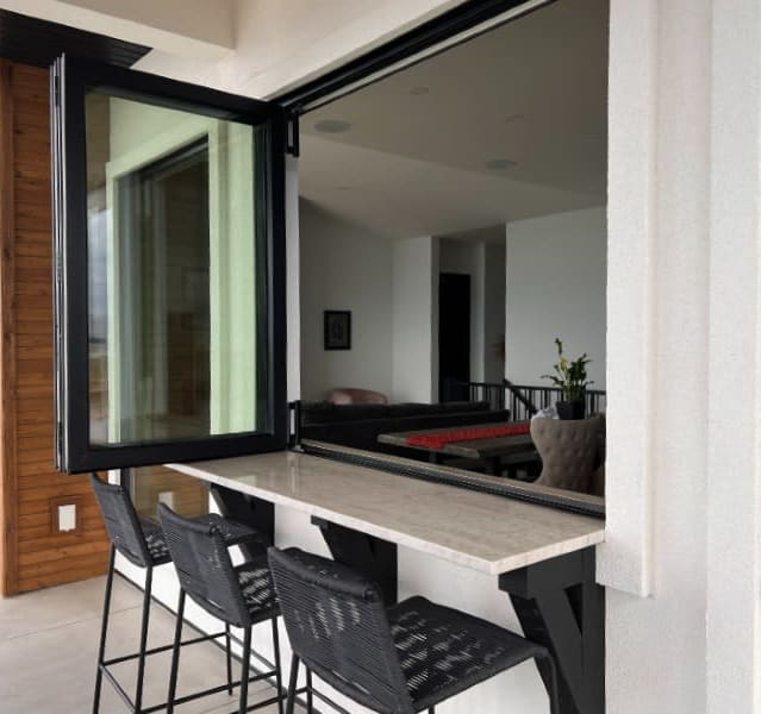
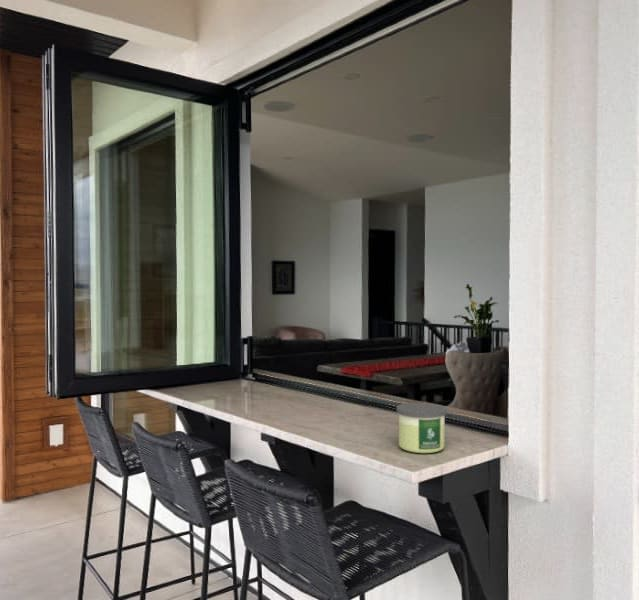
+ candle [396,402,448,454]
